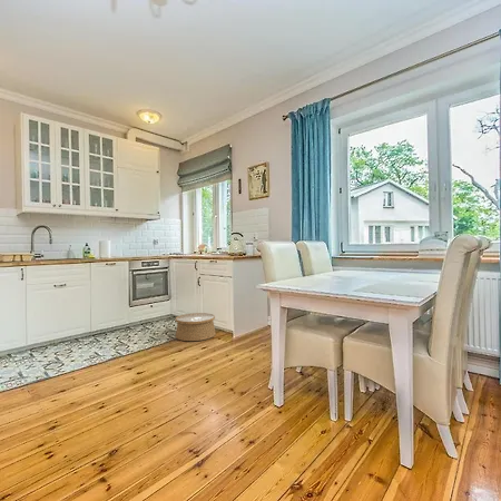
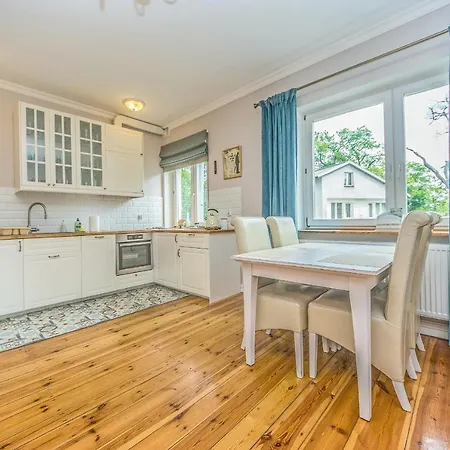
- woven basket [175,312,217,342]
